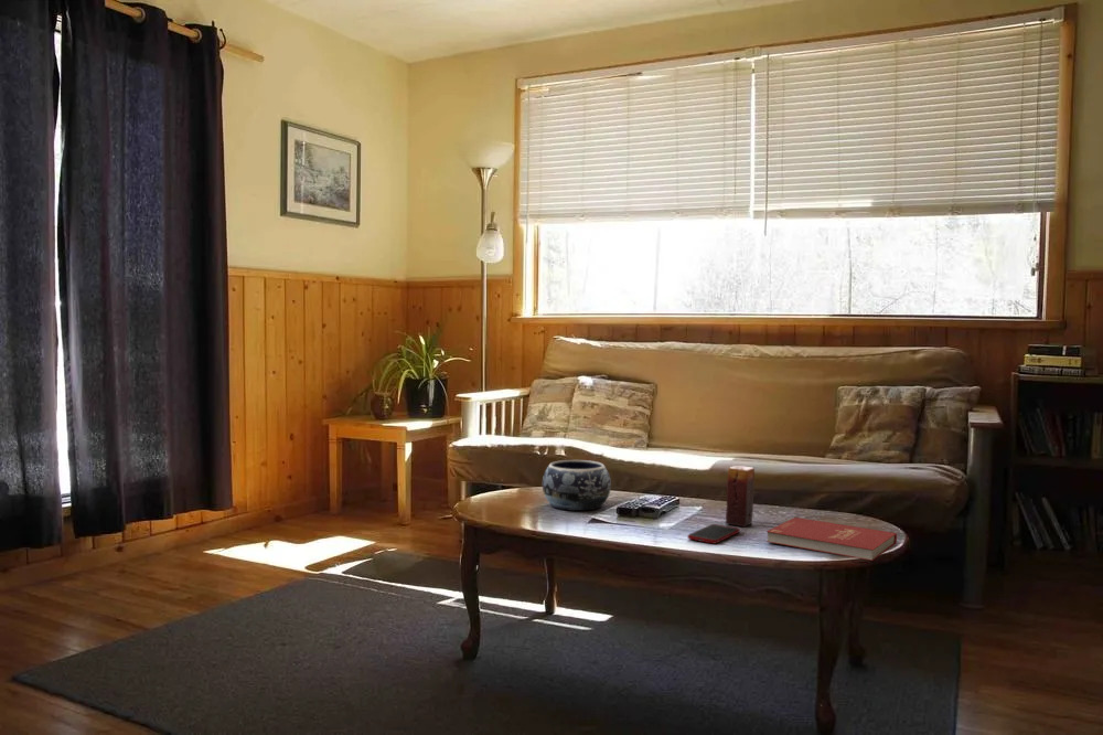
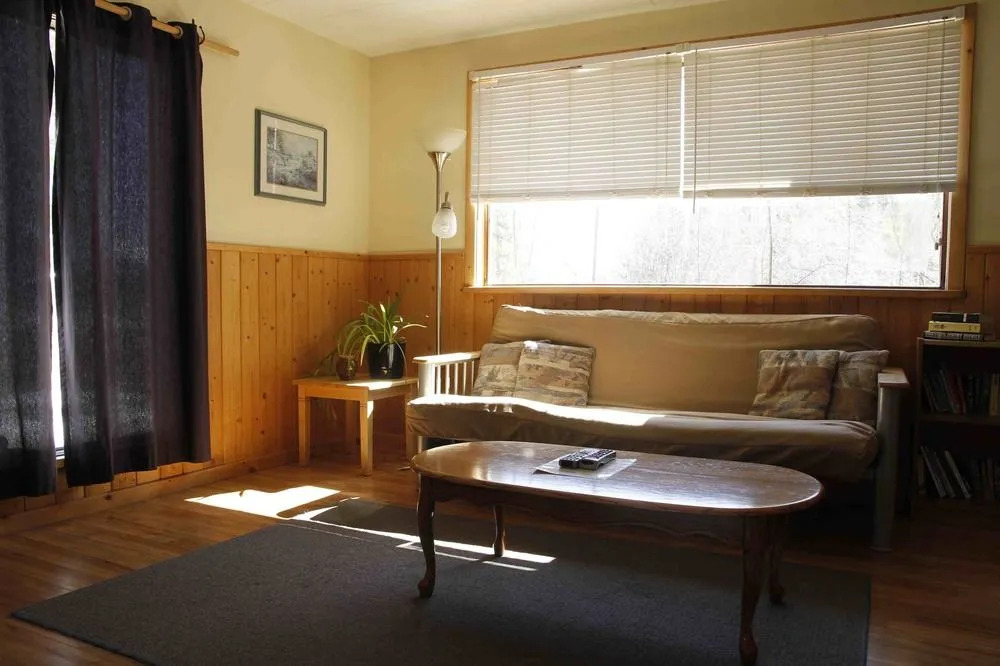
- decorative bowl [542,459,612,512]
- cell phone [687,523,741,545]
- candle [725,465,756,528]
- book [764,516,898,562]
